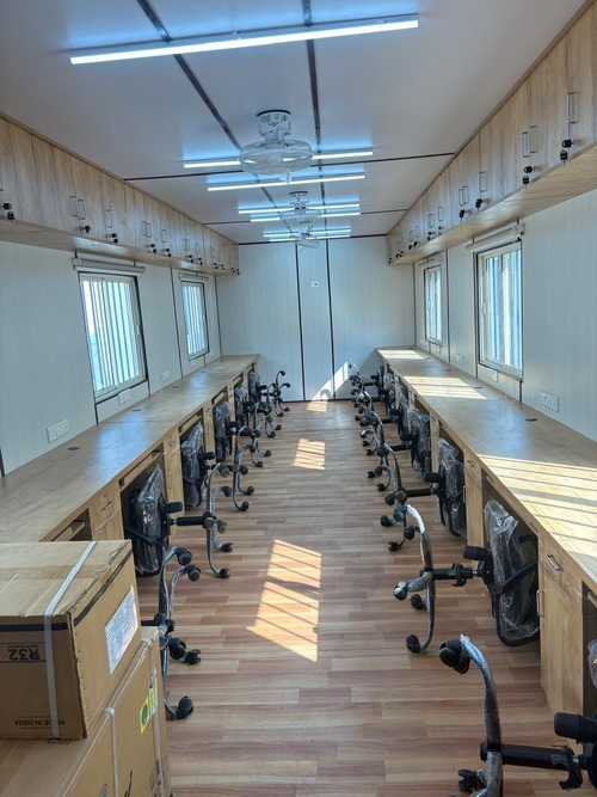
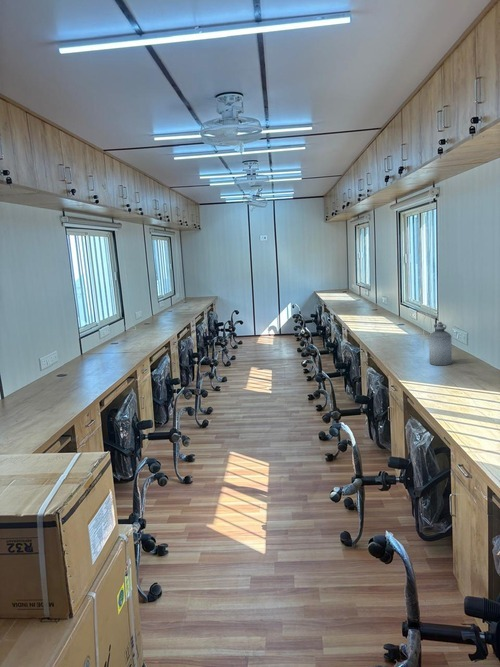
+ bottle [428,321,453,366]
